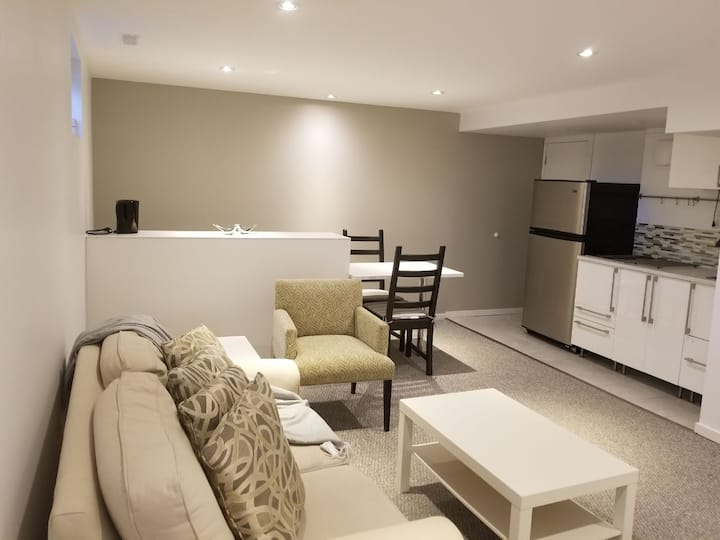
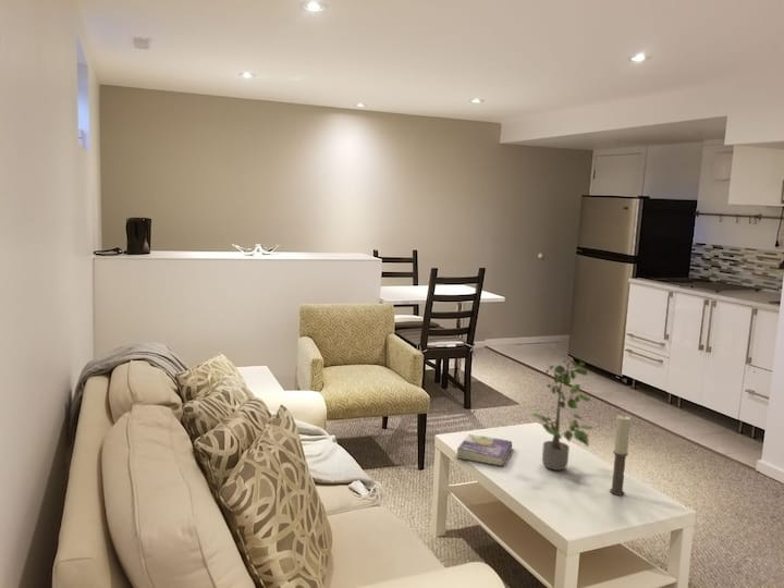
+ candle [609,414,632,497]
+ book [456,433,513,467]
+ potted plant [531,360,596,471]
